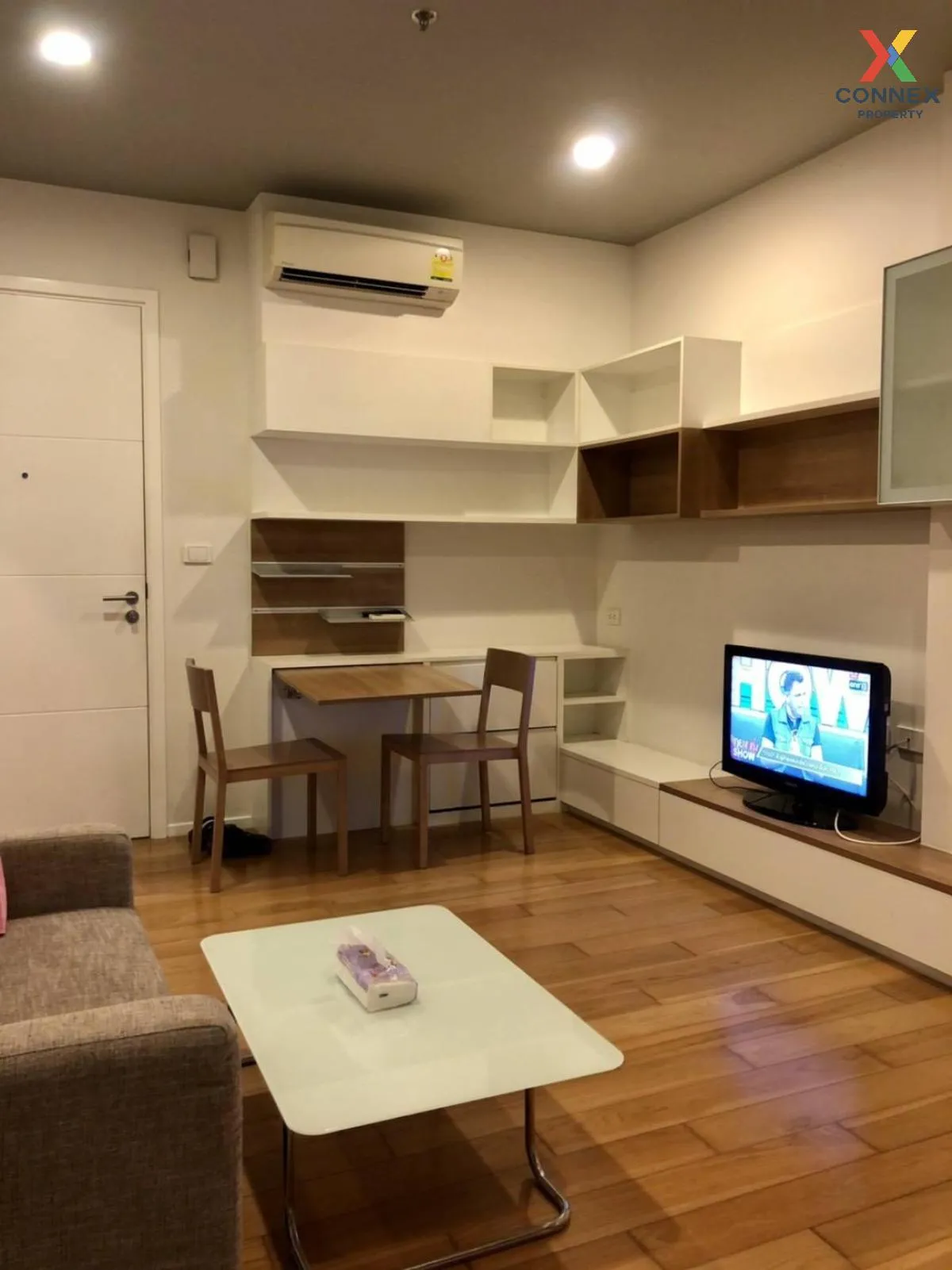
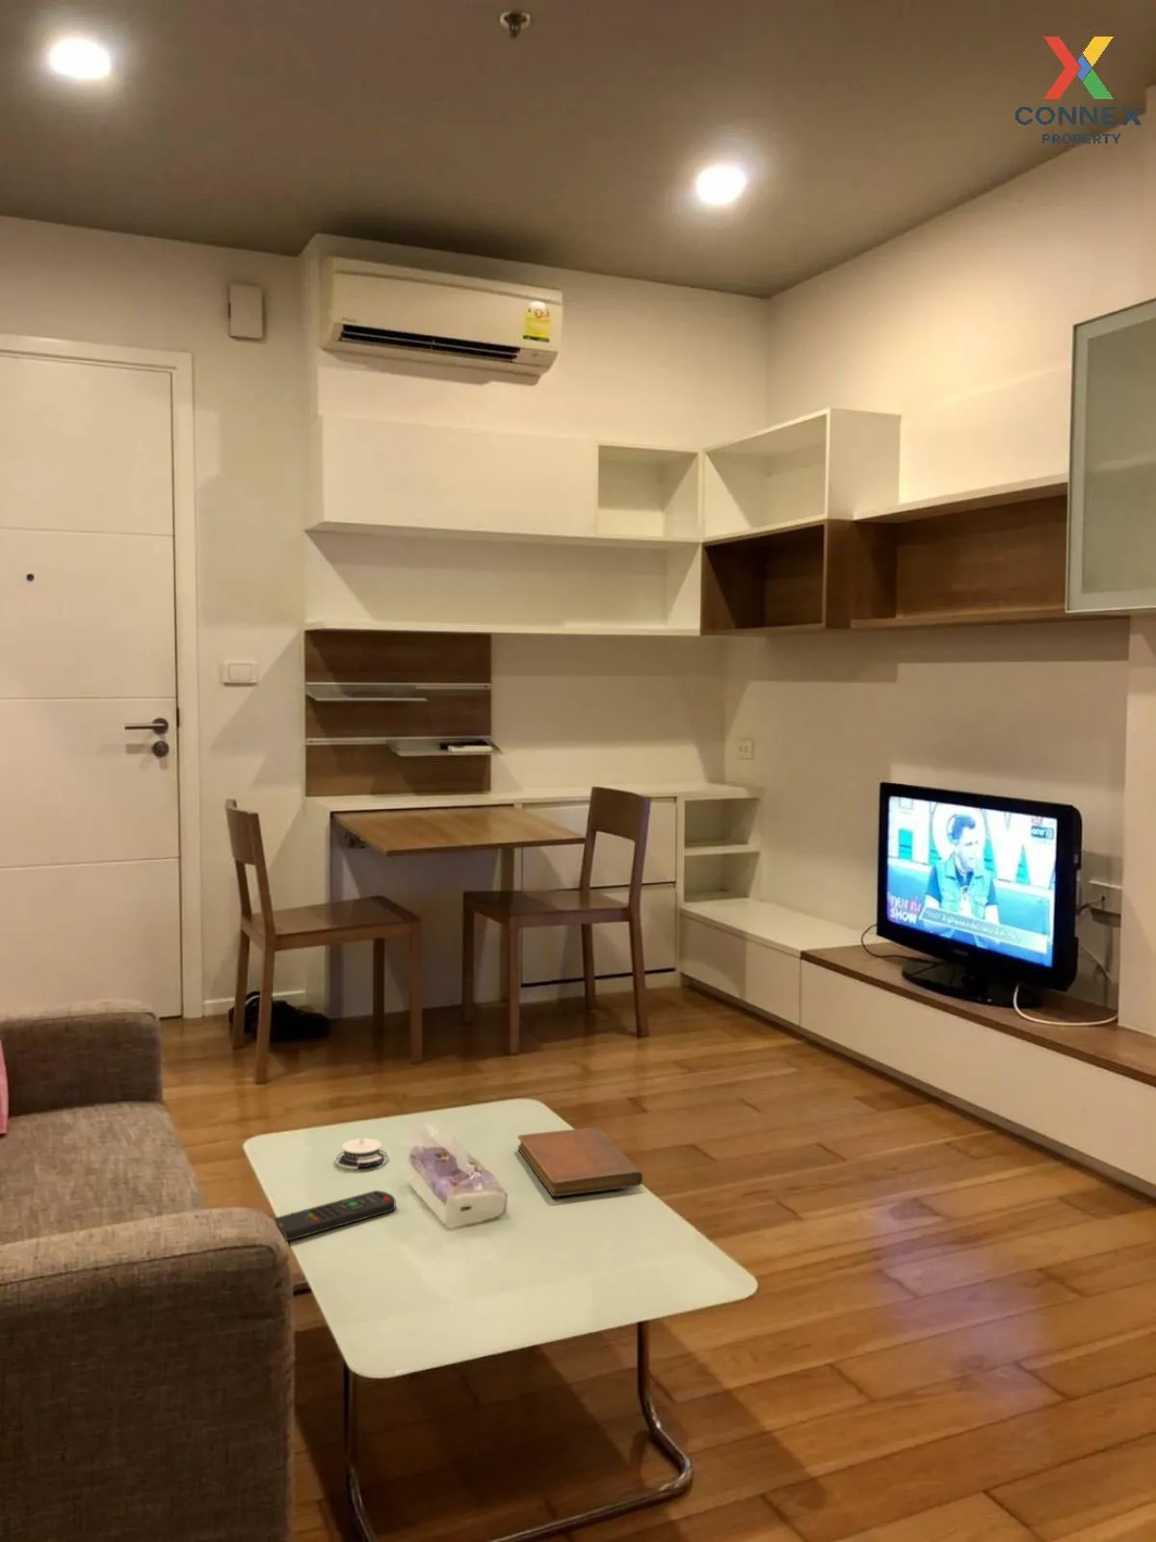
+ architectural model [334,1134,390,1170]
+ notebook [516,1127,644,1197]
+ remote control [273,1190,396,1242]
